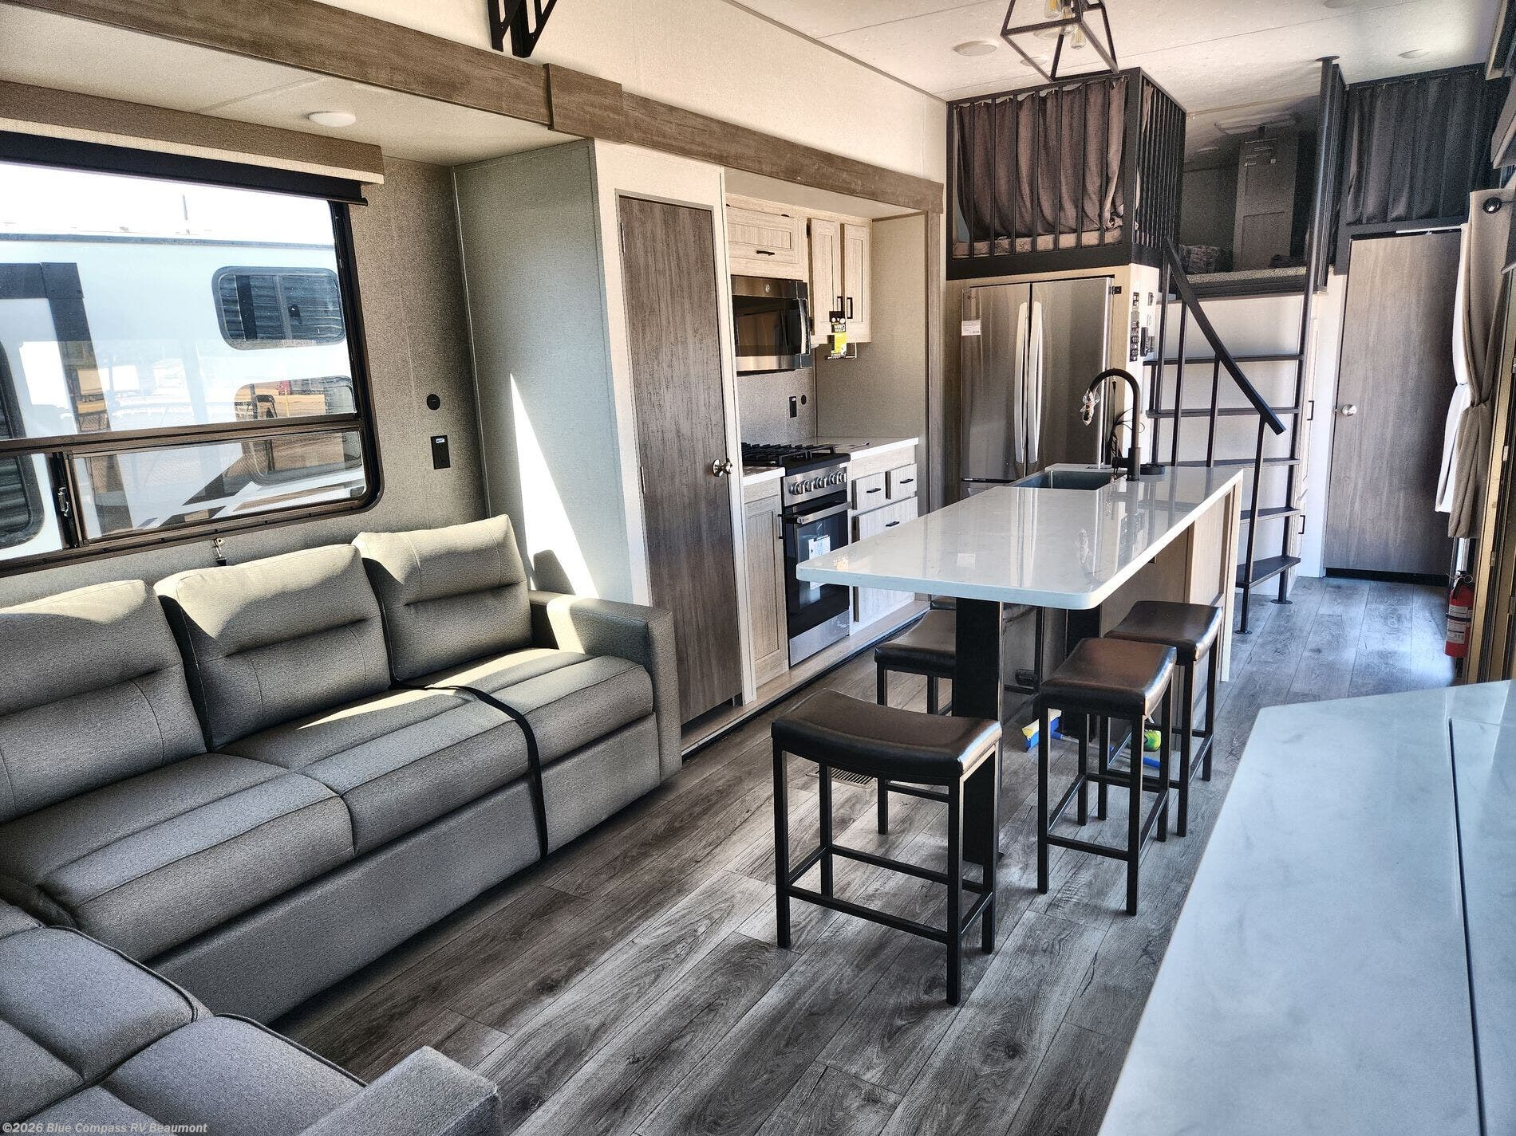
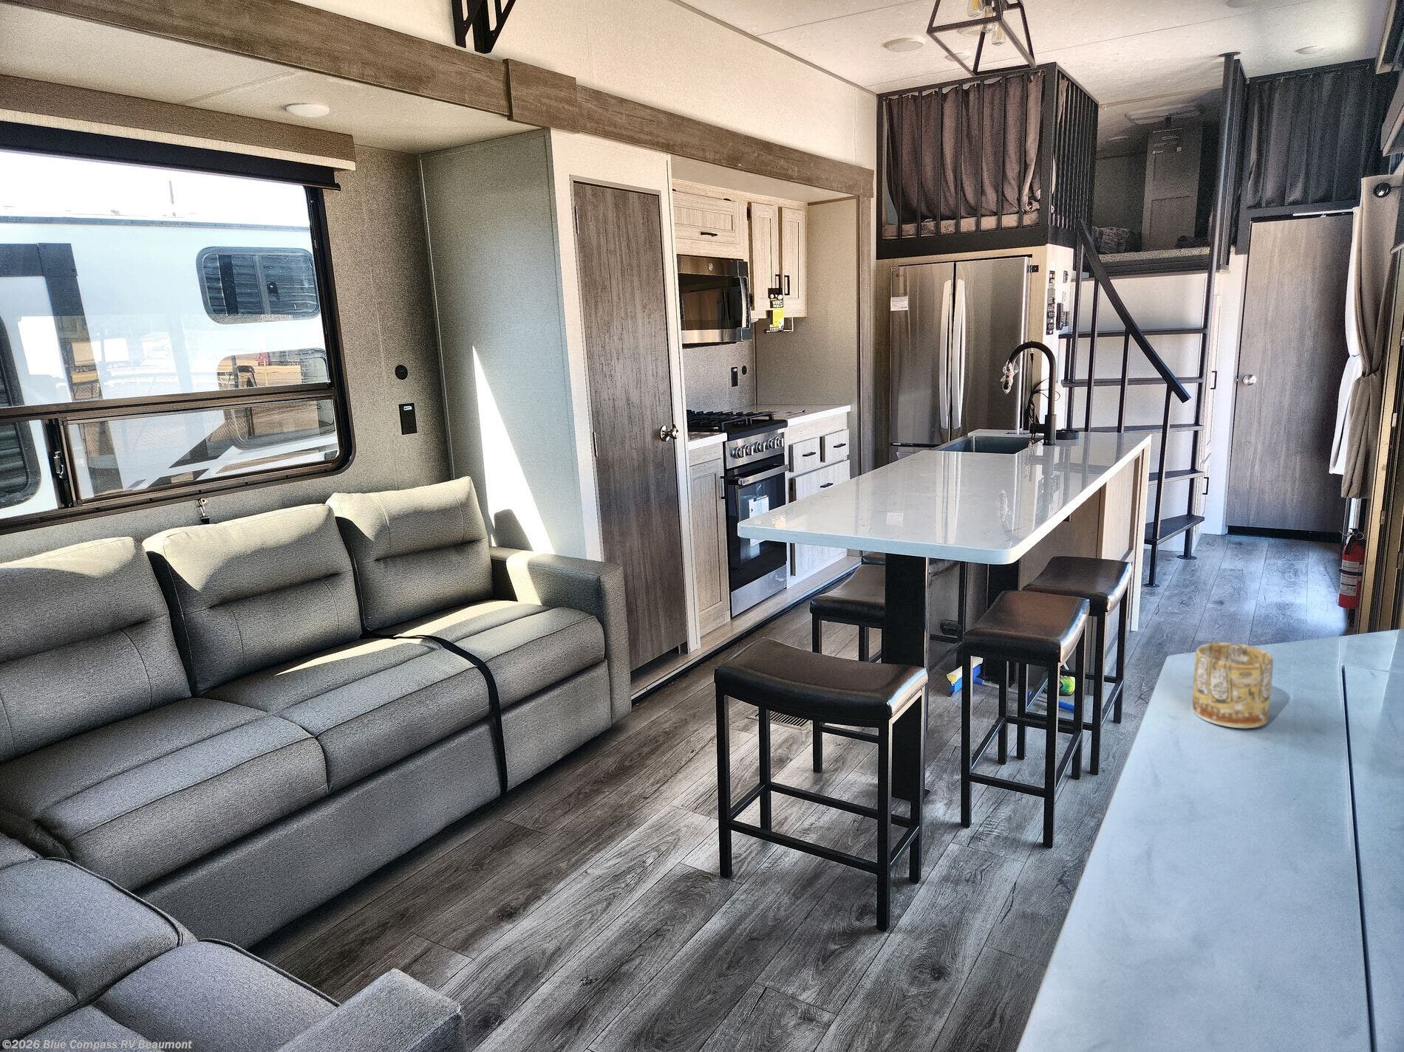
+ mug [1192,642,1274,728]
